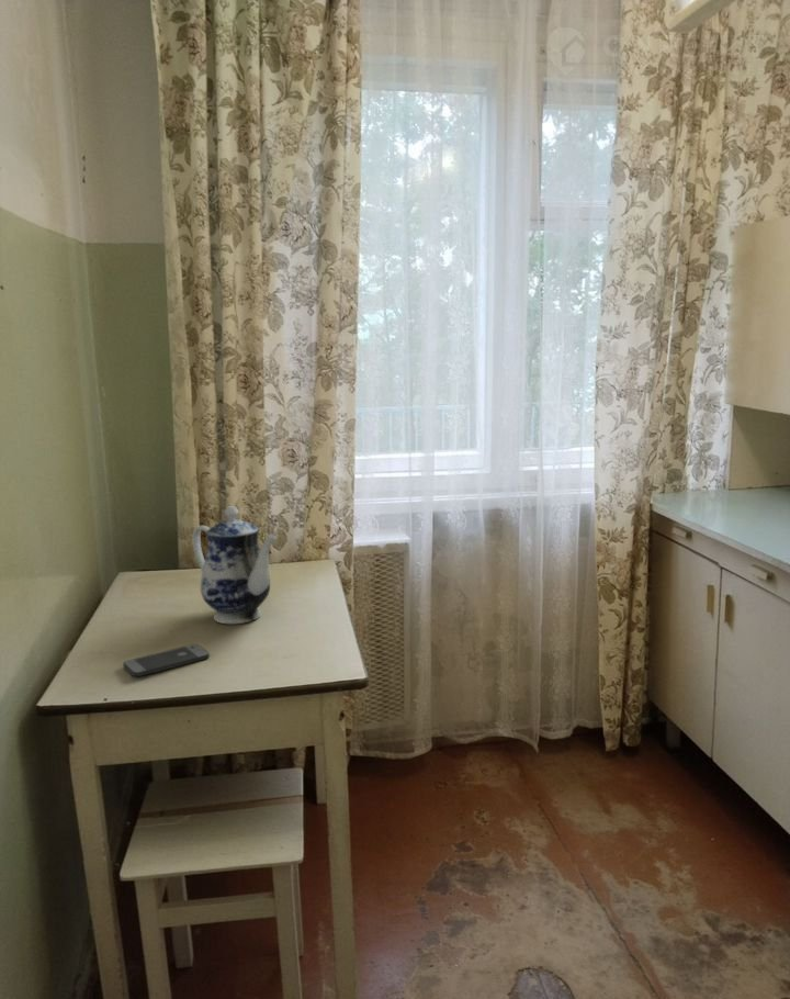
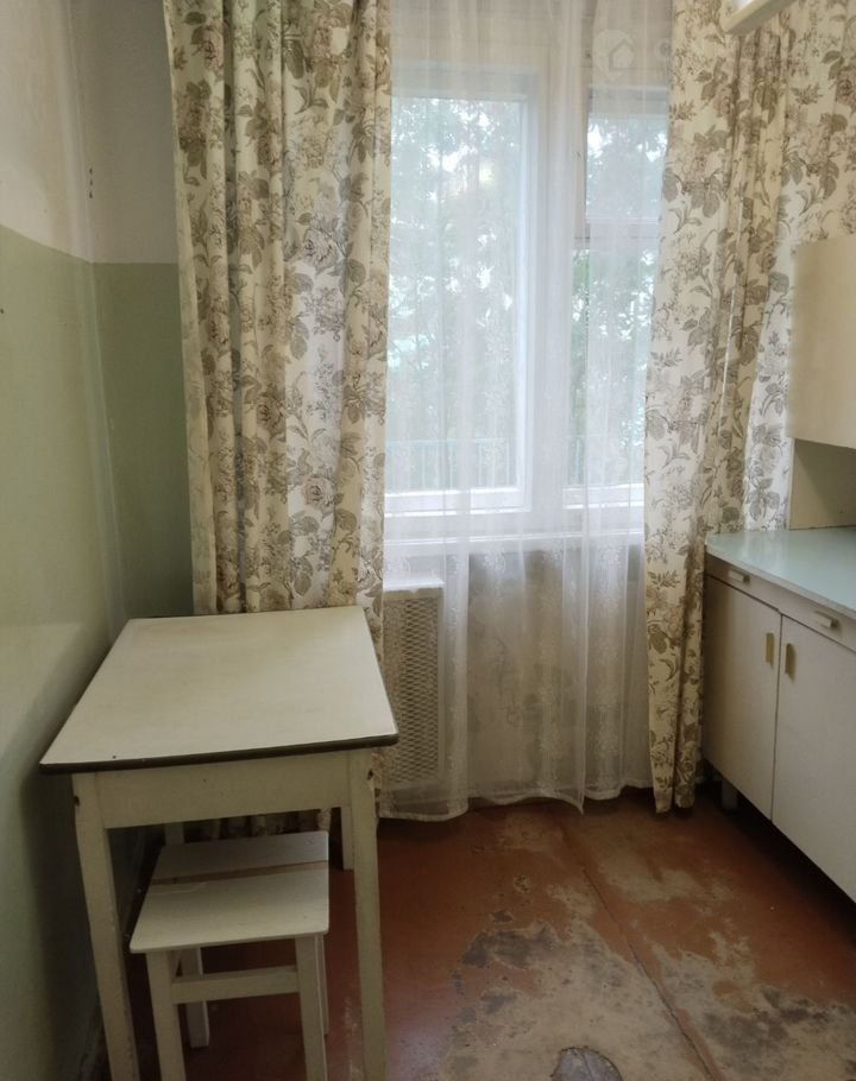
- teapot [191,505,278,625]
- smartphone [122,643,211,677]
